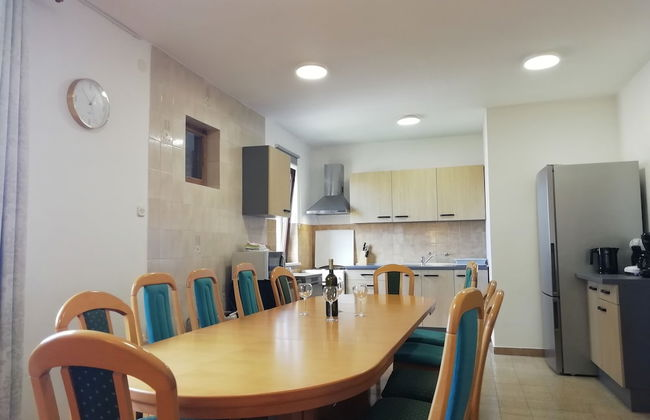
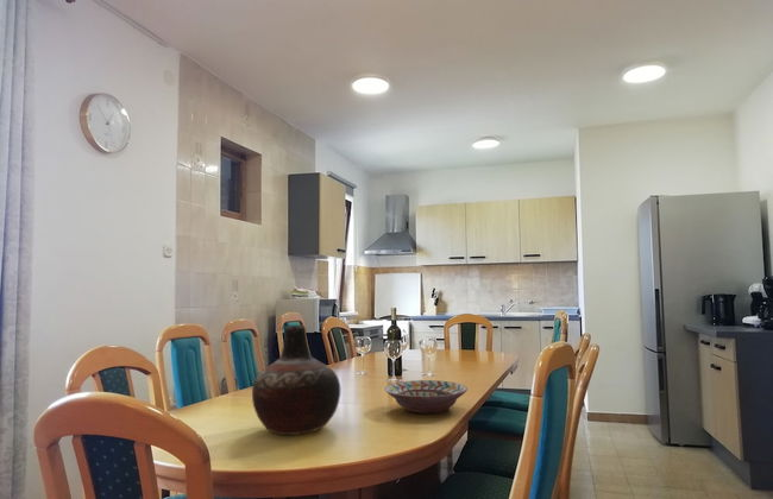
+ decorative bowl [384,379,469,415]
+ vase [251,324,341,436]
